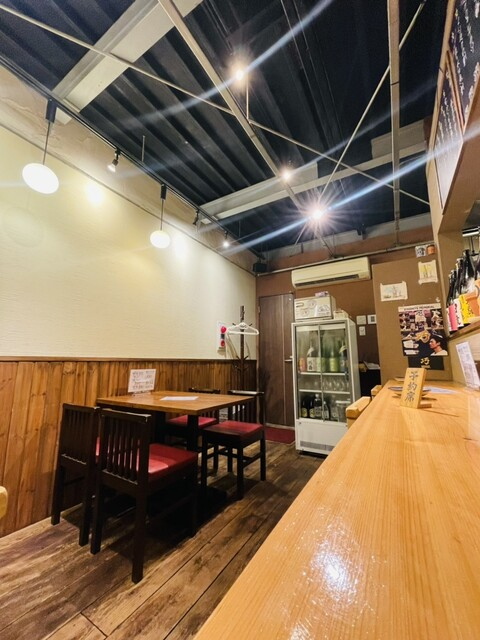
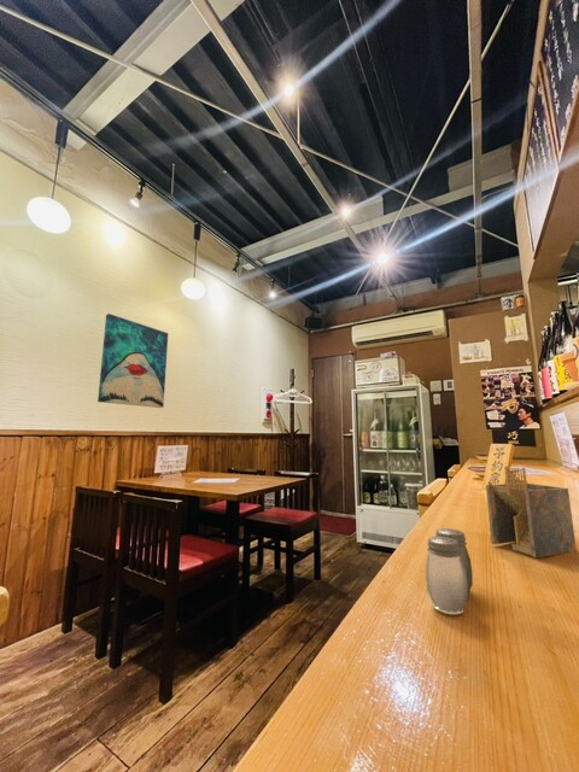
+ salt and pepper shaker [425,527,474,615]
+ napkin holder [485,466,578,558]
+ wall art [96,312,169,409]
